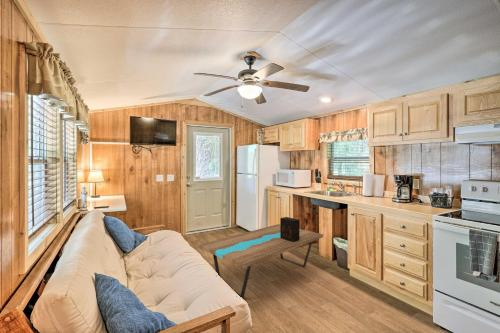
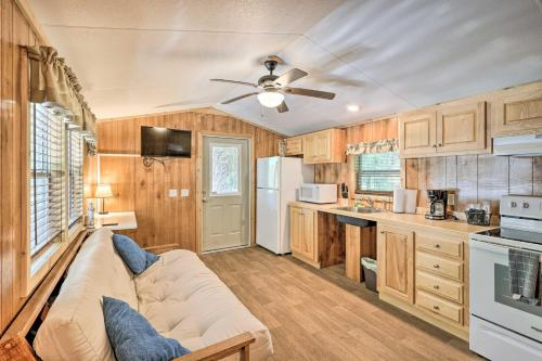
- coffee table [198,223,324,299]
- decorative box [279,216,301,242]
